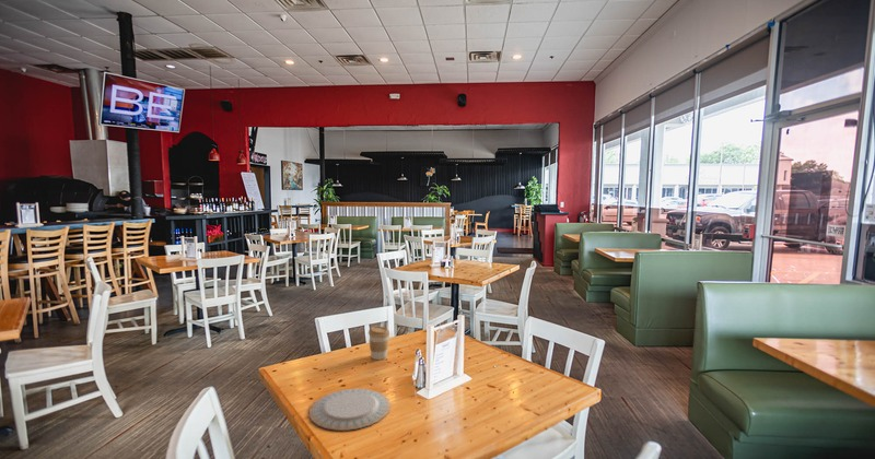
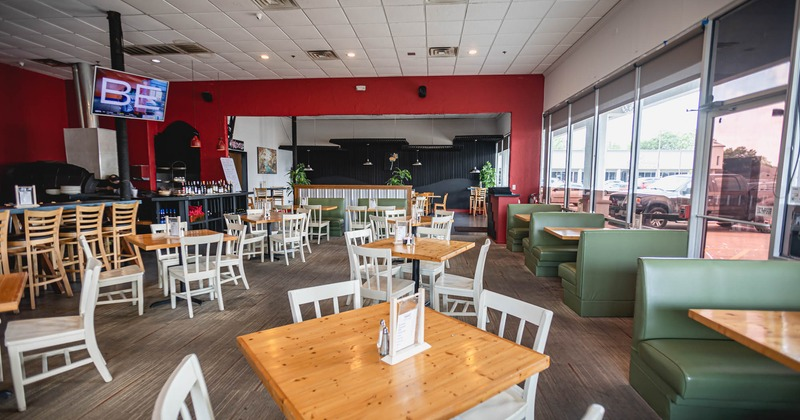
- chinaware [308,388,392,432]
- coffee cup [368,326,390,361]
